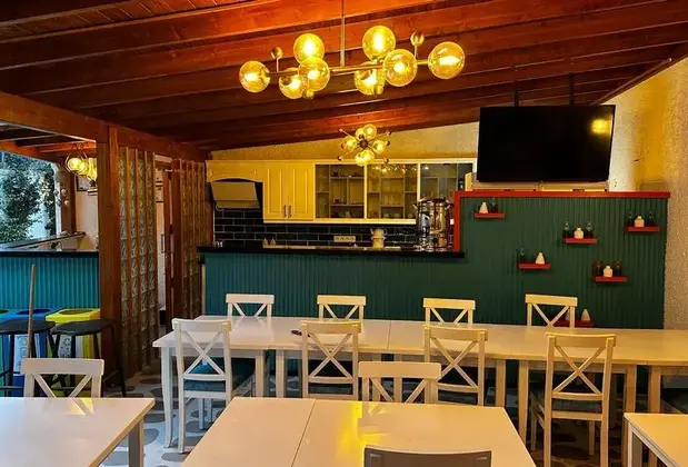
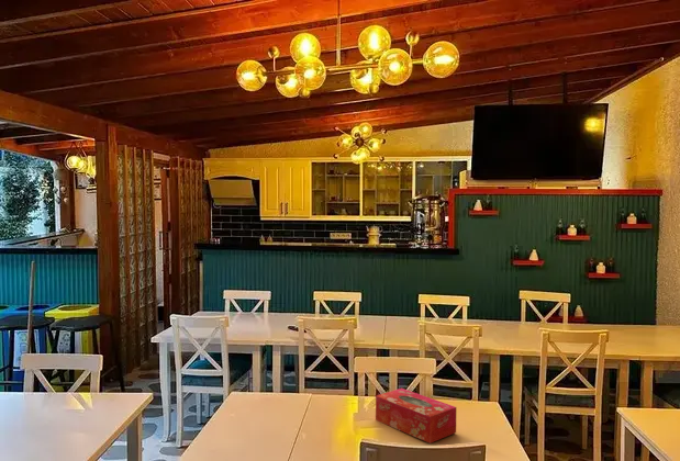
+ tissue box [375,387,457,445]
